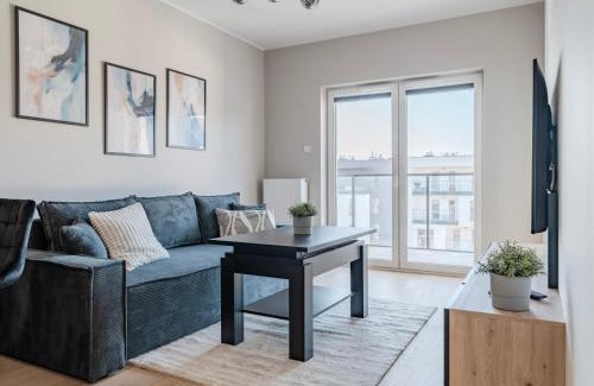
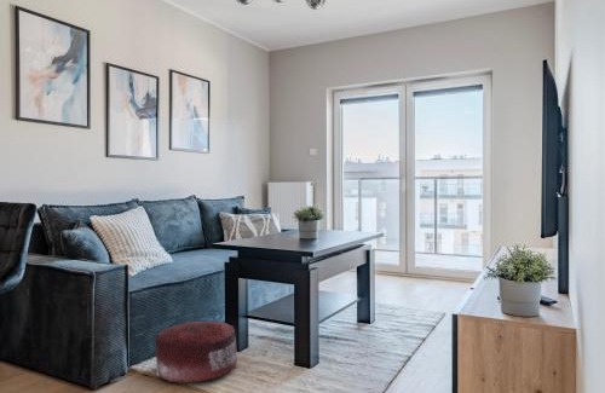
+ pouf [154,319,238,385]
